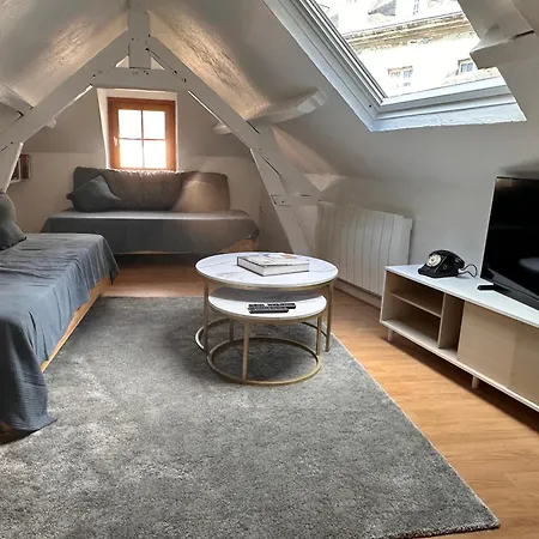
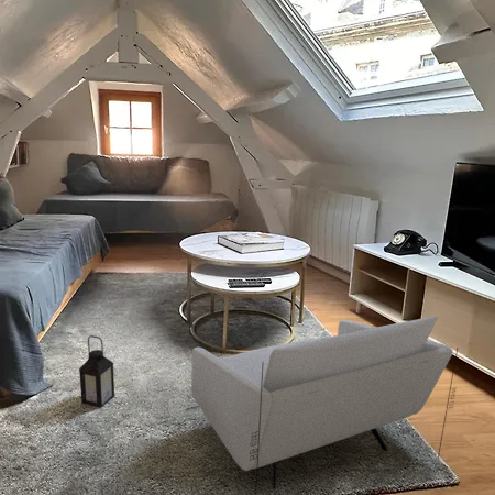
+ armchair [177,315,459,495]
+ lantern [78,334,116,409]
